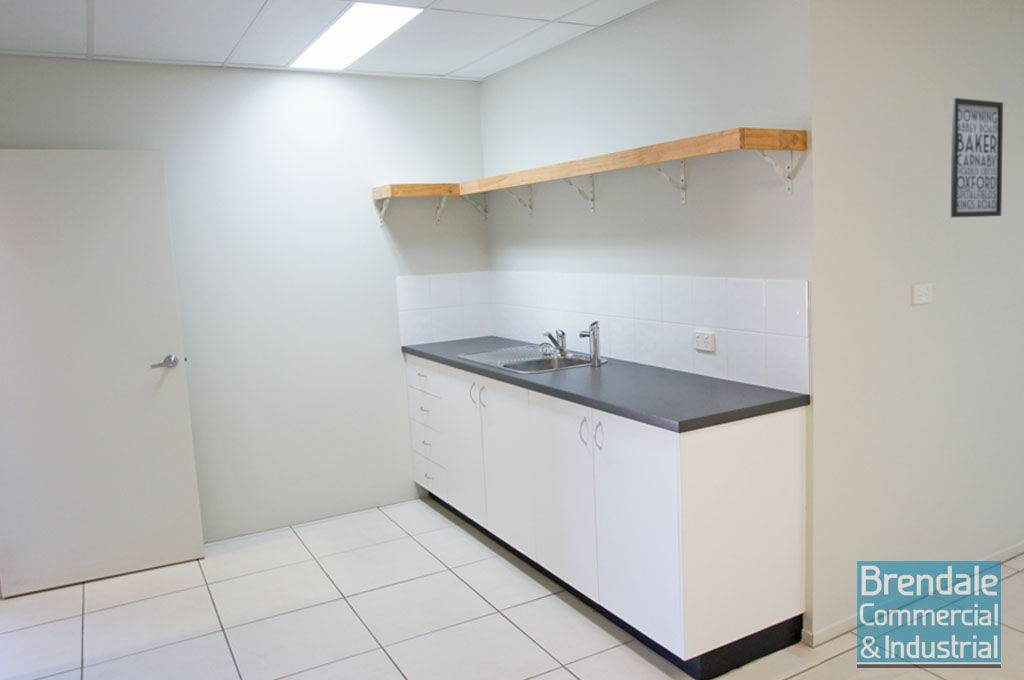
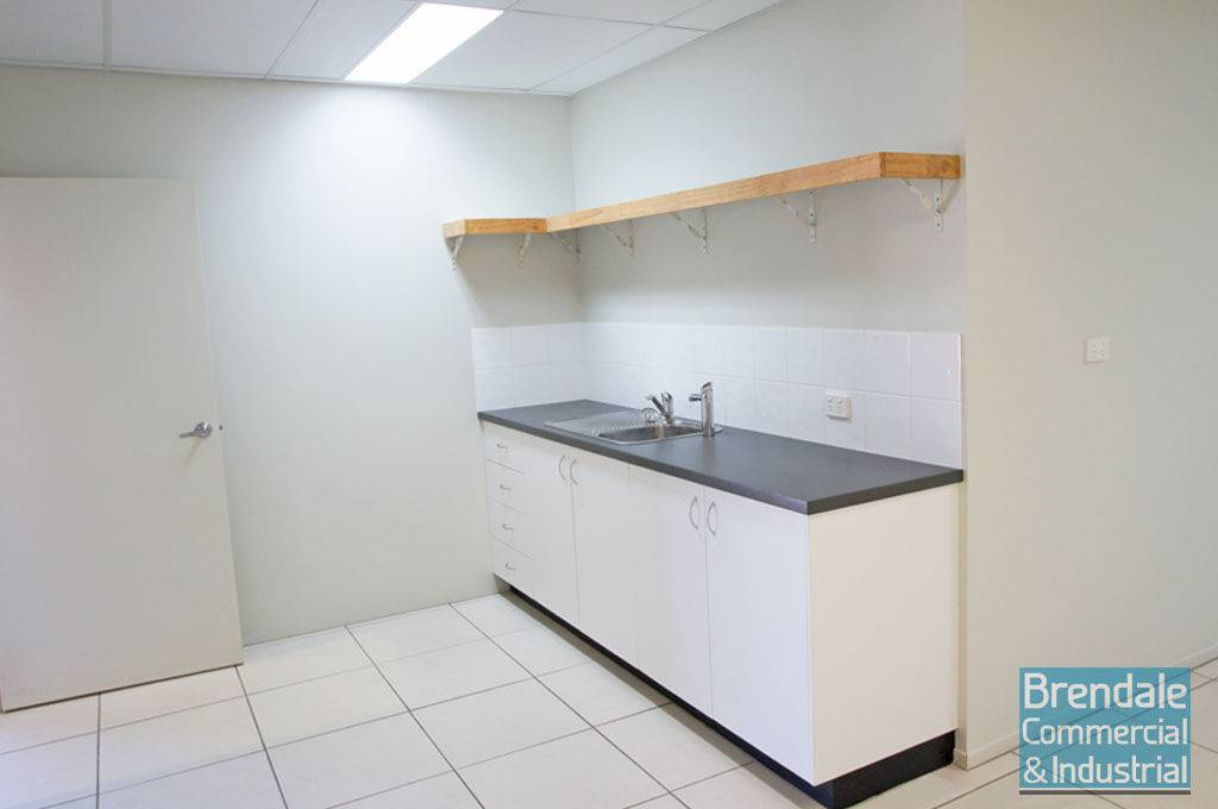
- wall art [950,97,1004,218]
